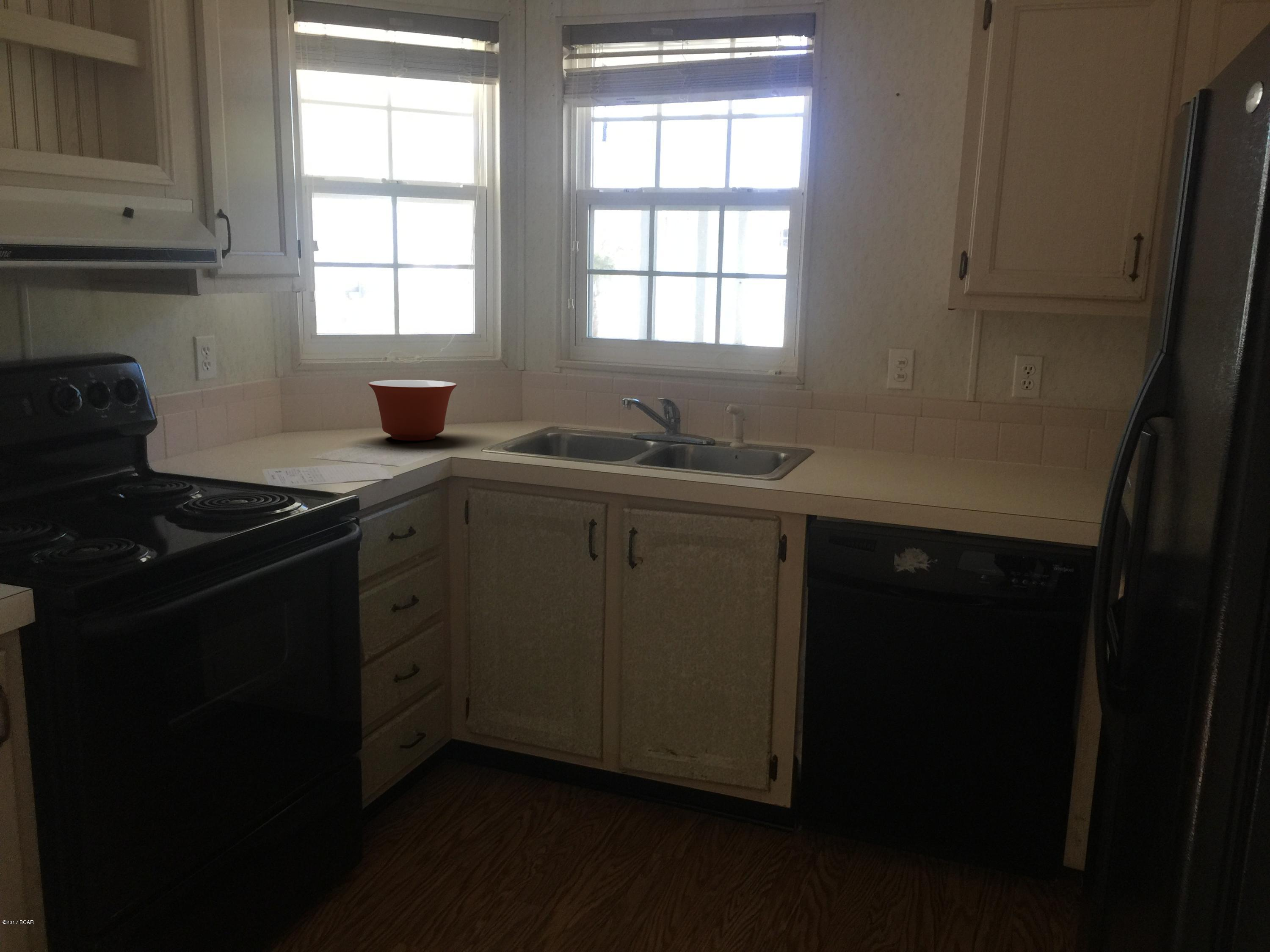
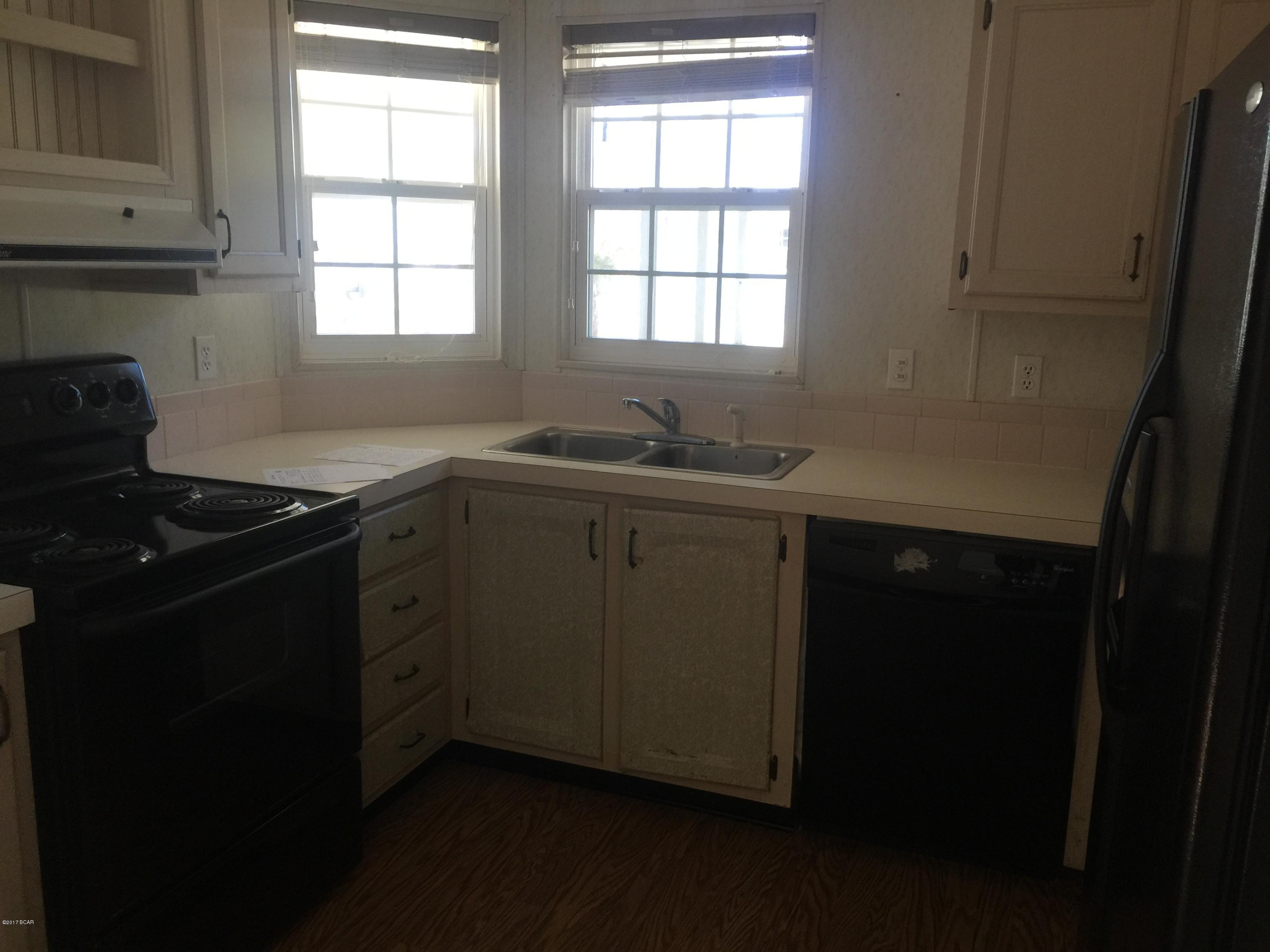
- mixing bowl [368,380,457,441]
